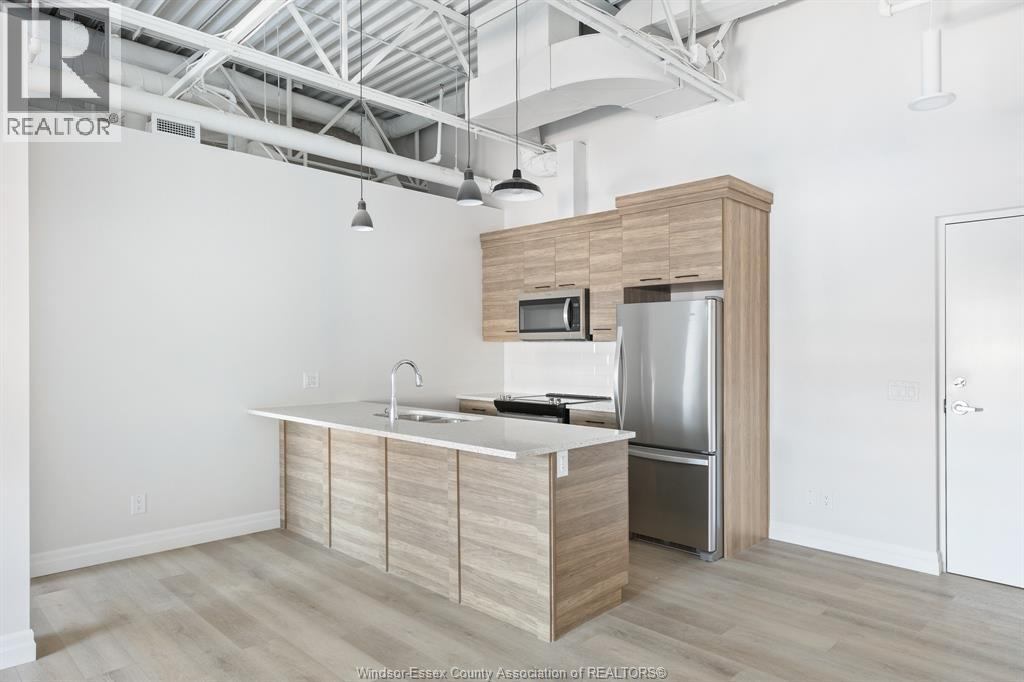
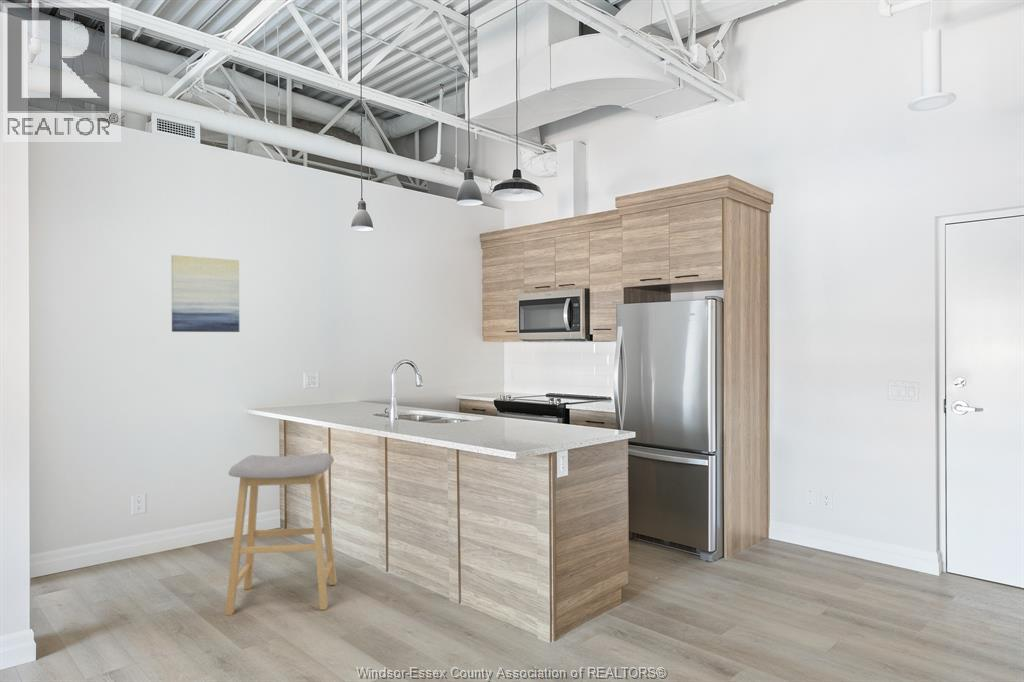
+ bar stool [224,452,338,616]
+ wall art [170,254,240,333]
